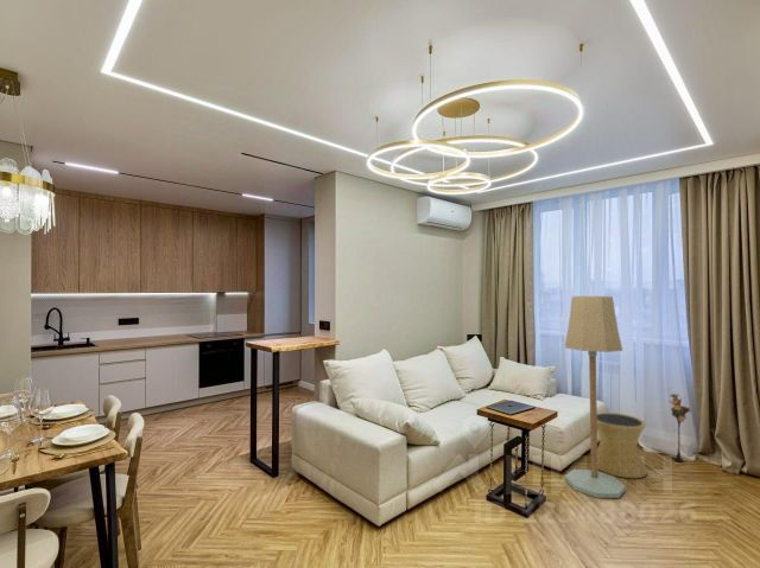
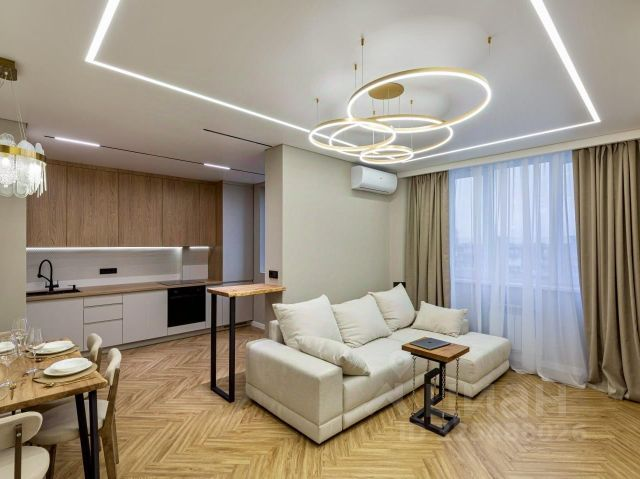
- floor lamp [564,295,627,499]
- side table [597,411,648,479]
- potted plant [667,391,692,464]
